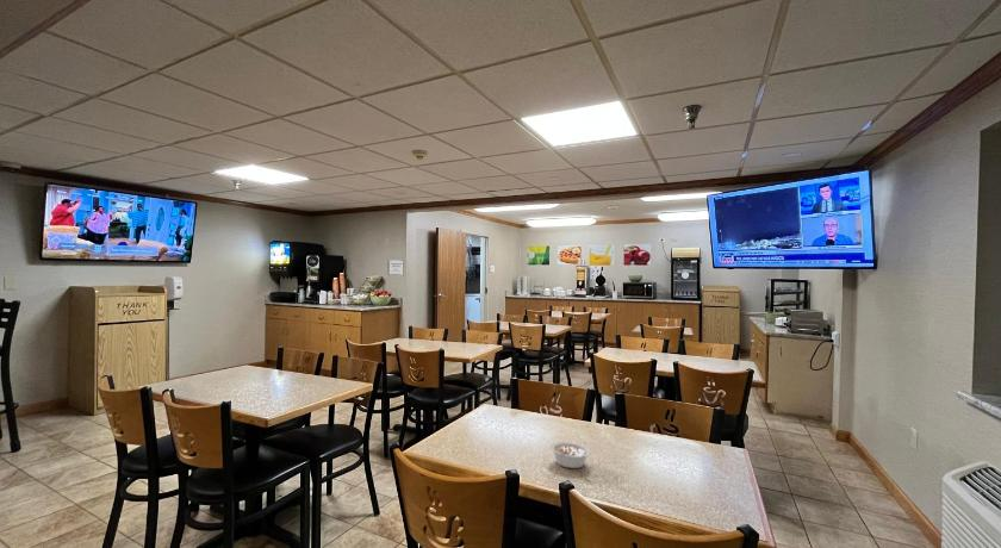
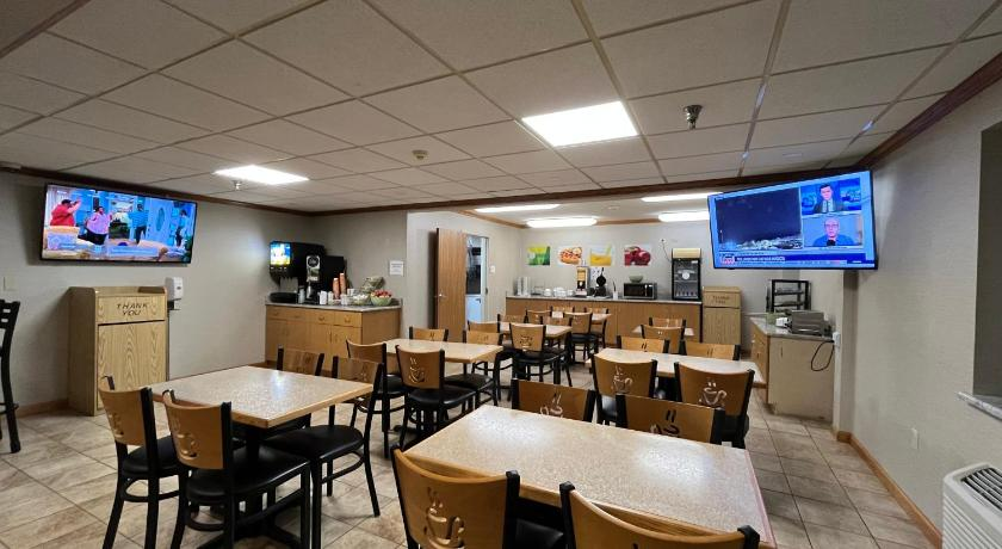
- legume [549,441,591,469]
